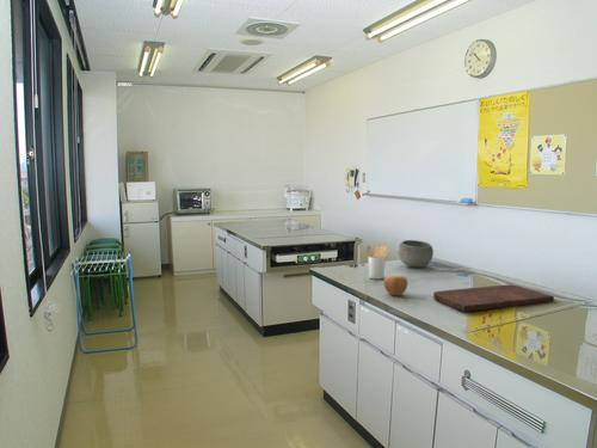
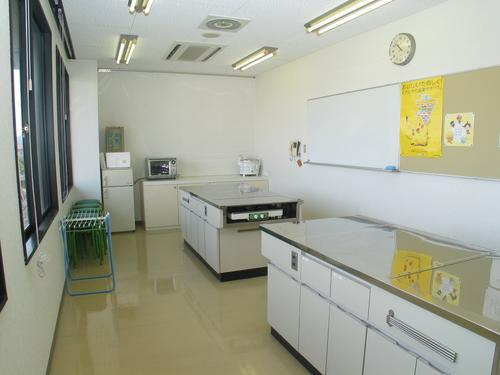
- utensil holder [365,244,390,280]
- bowl [396,239,435,269]
- cutting board [432,284,555,313]
- apple [383,274,408,296]
